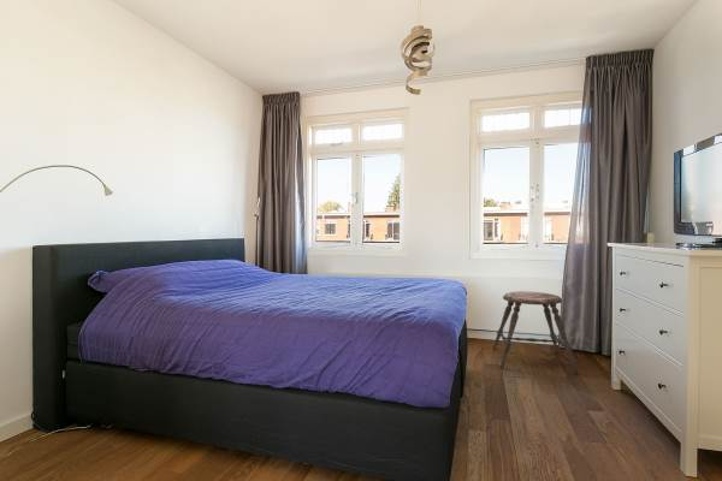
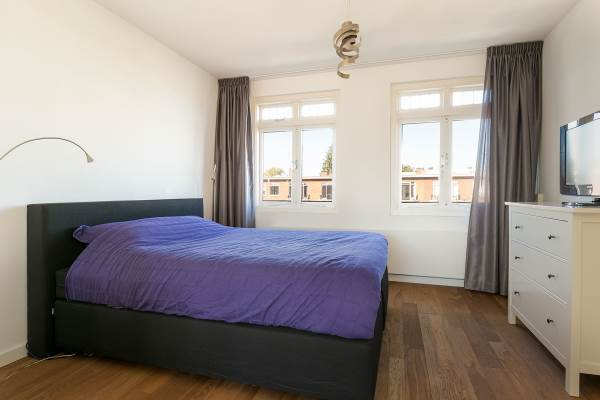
- stool [491,290,580,375]
